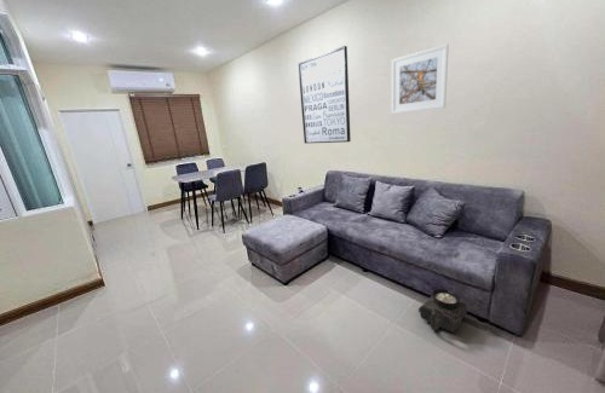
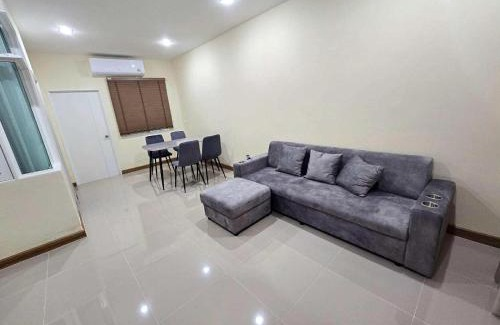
- lantern [417,288,468,333]
- wall art [296,45,352,145]
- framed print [391,42,450,115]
